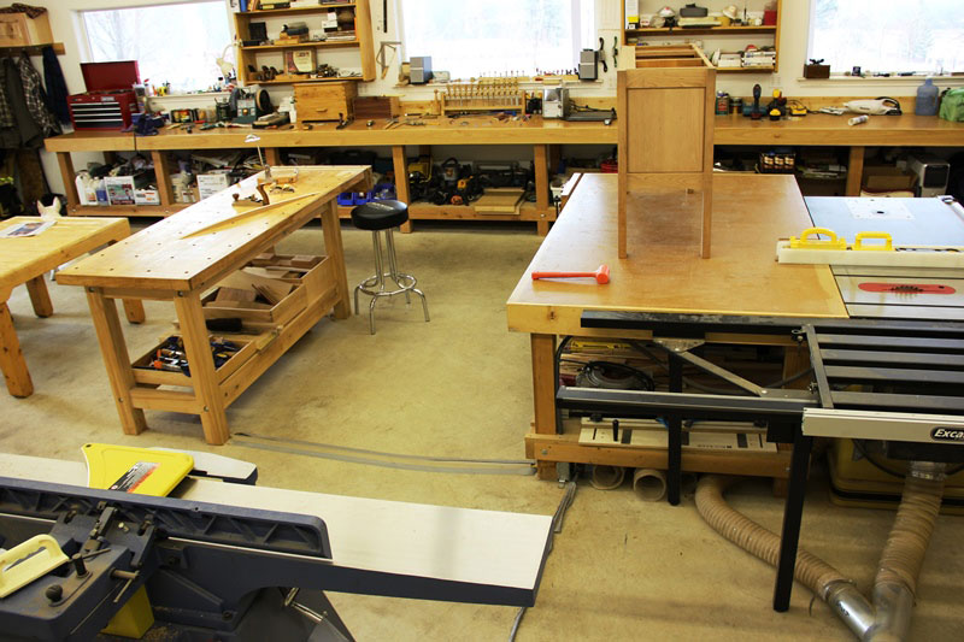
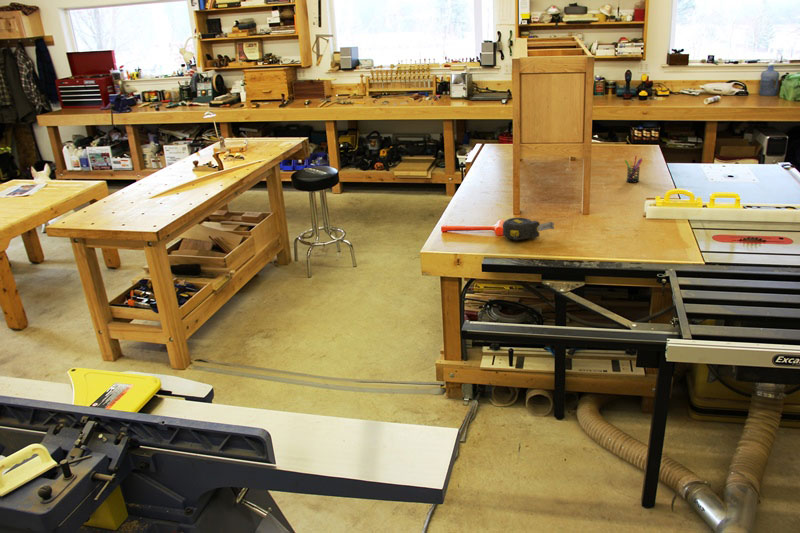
+ tape measure [502,217,555,241]
+ pen holder [624,155,643,184]
